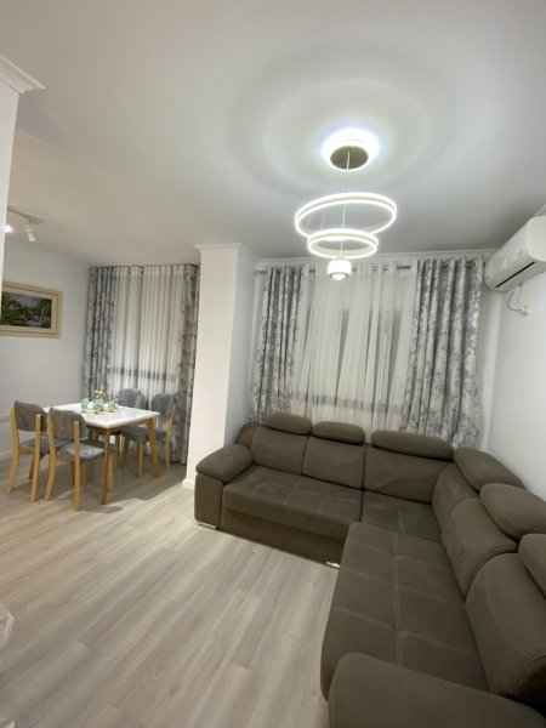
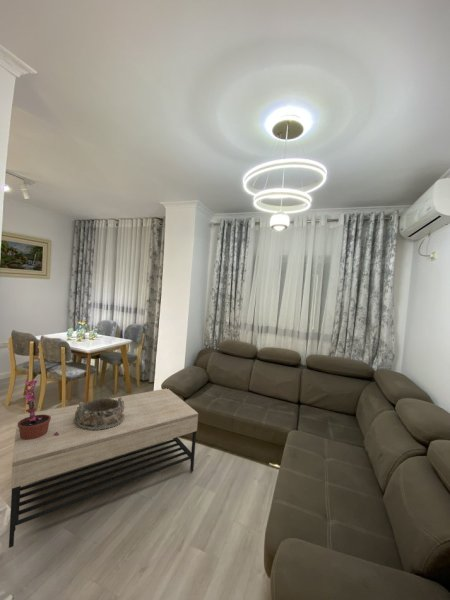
+ coffee table [8,388,199,549]
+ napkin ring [74,396,125,430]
+ potted plant [18,379,58,440]
